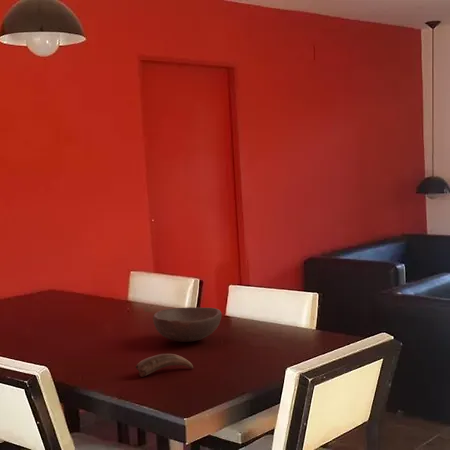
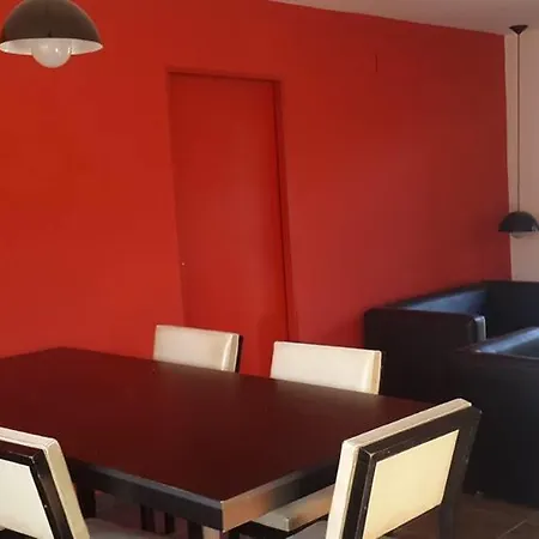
- bowl [152,306,223,343]
- animal claw [135,353,194,378]
